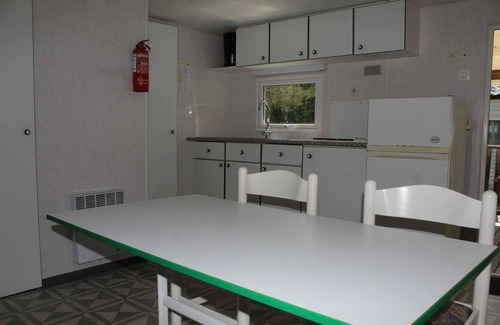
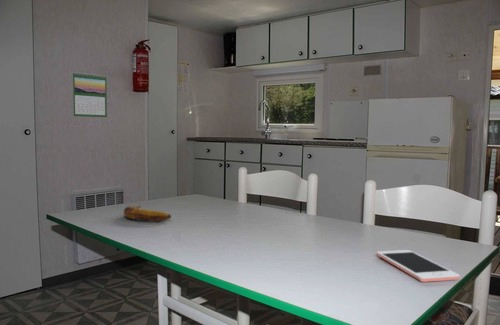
+ banana [123,204,172,223]
+ calendar [71,71,108,118]
+ cell phone [376,249,461,283]
